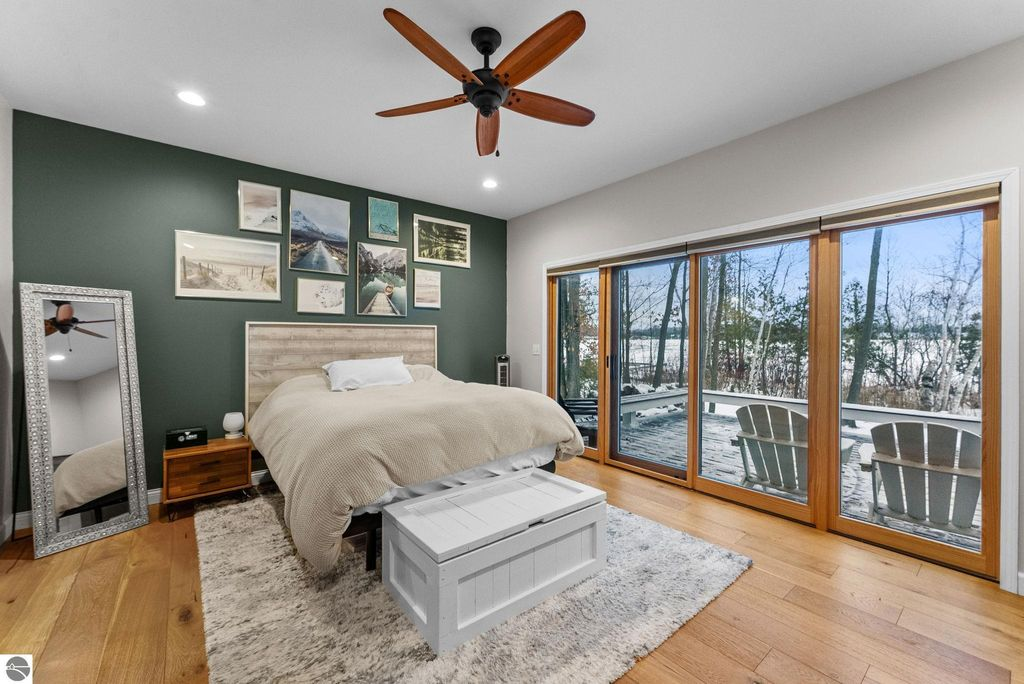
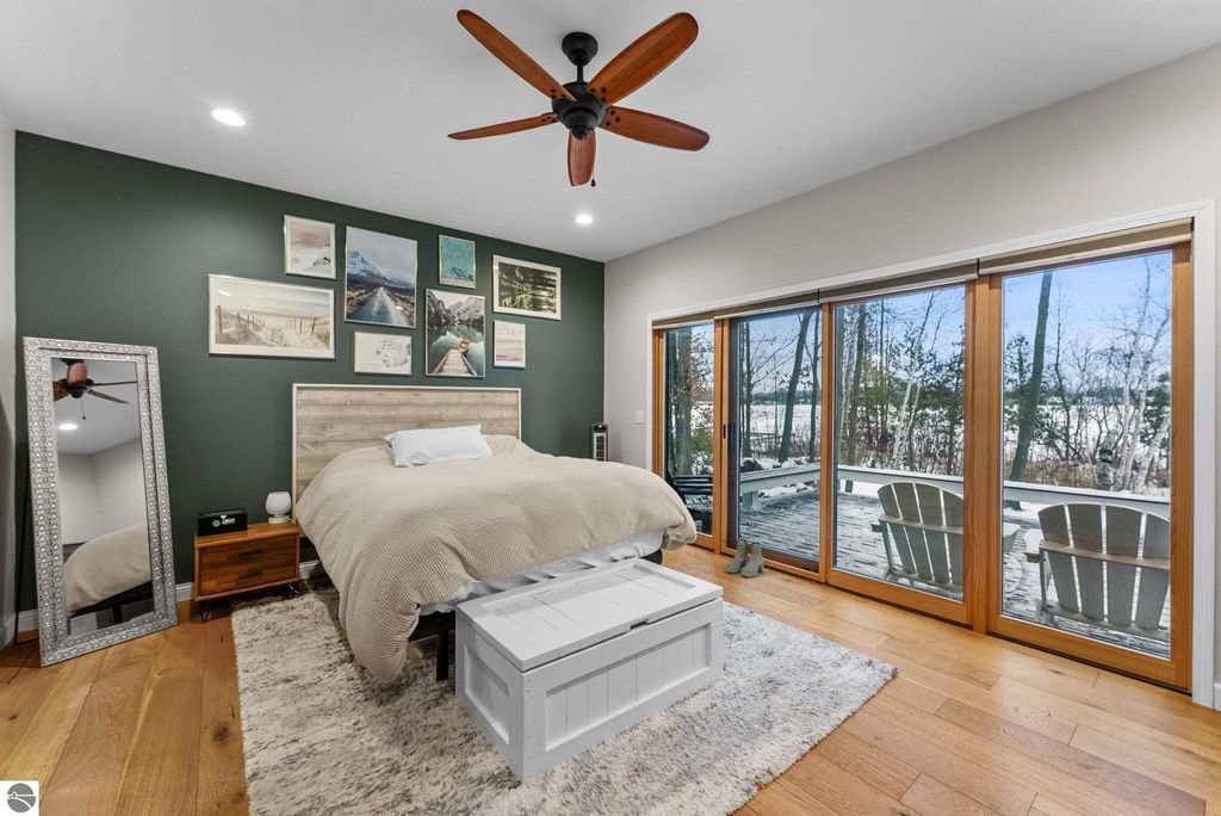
+ boots [725,538,766,579]
